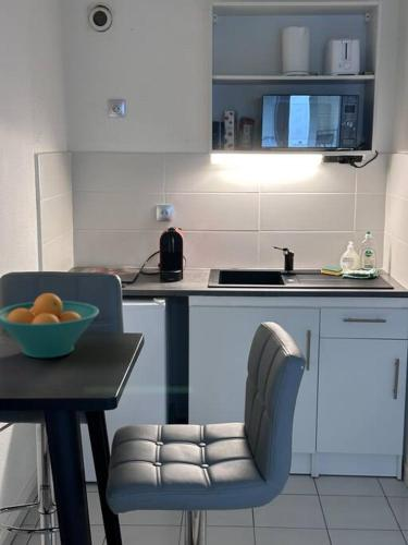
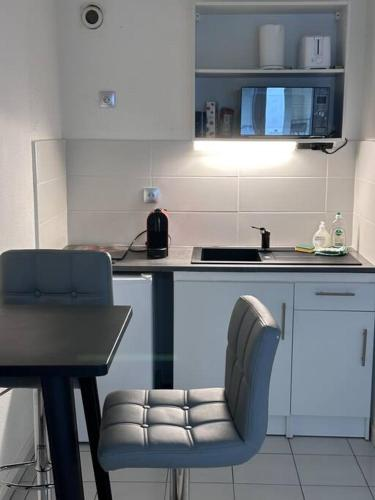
- fruit bowl [0,292,100,359]
